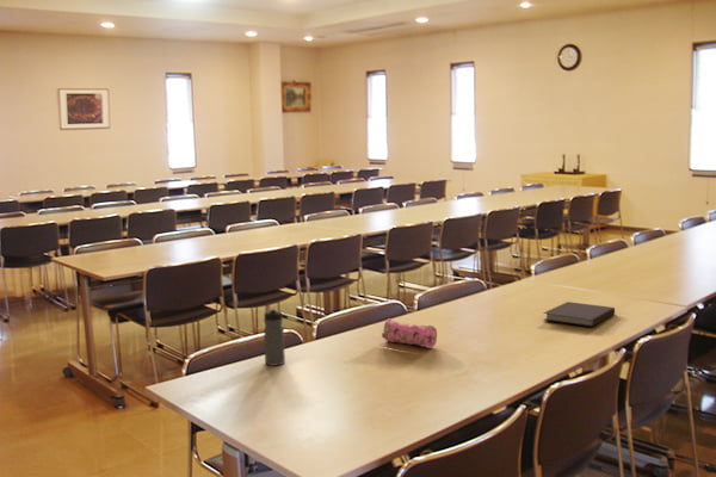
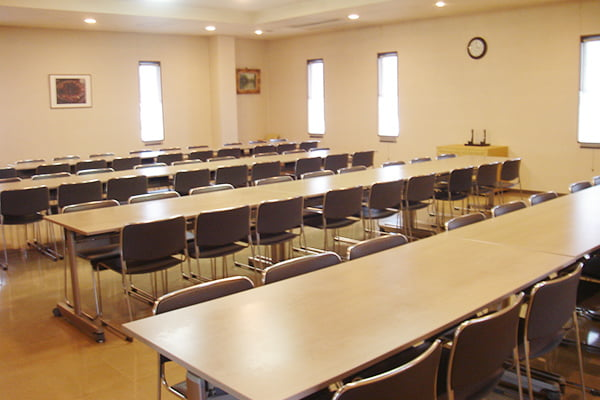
- water bottle [263,306,286,367]
- notebook [542,301,616,328]
- pencil case [381,317,438,349]
